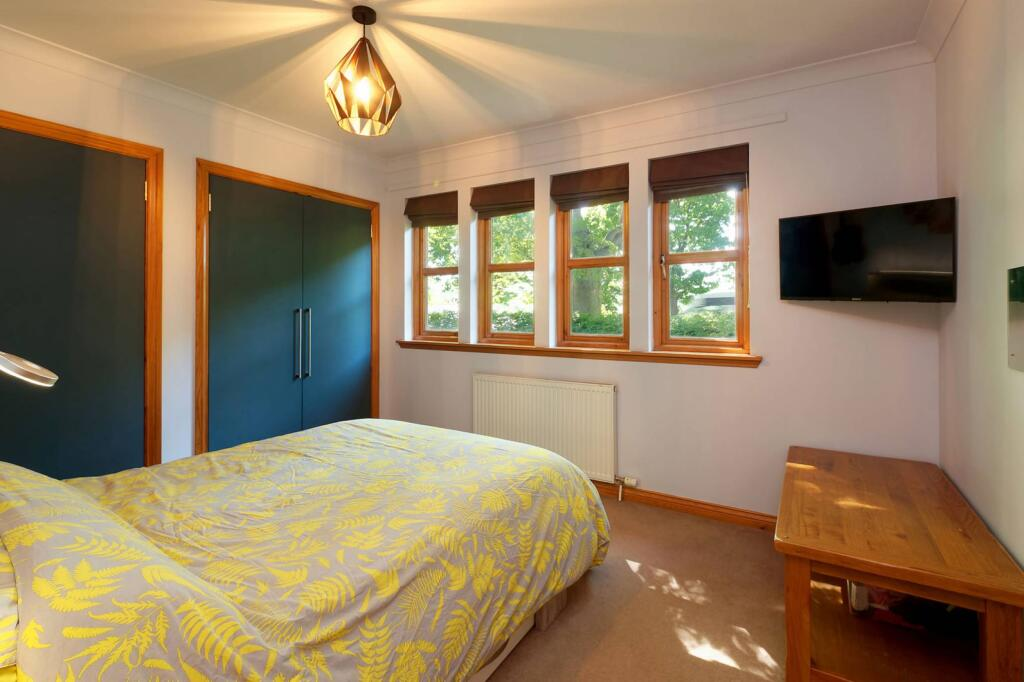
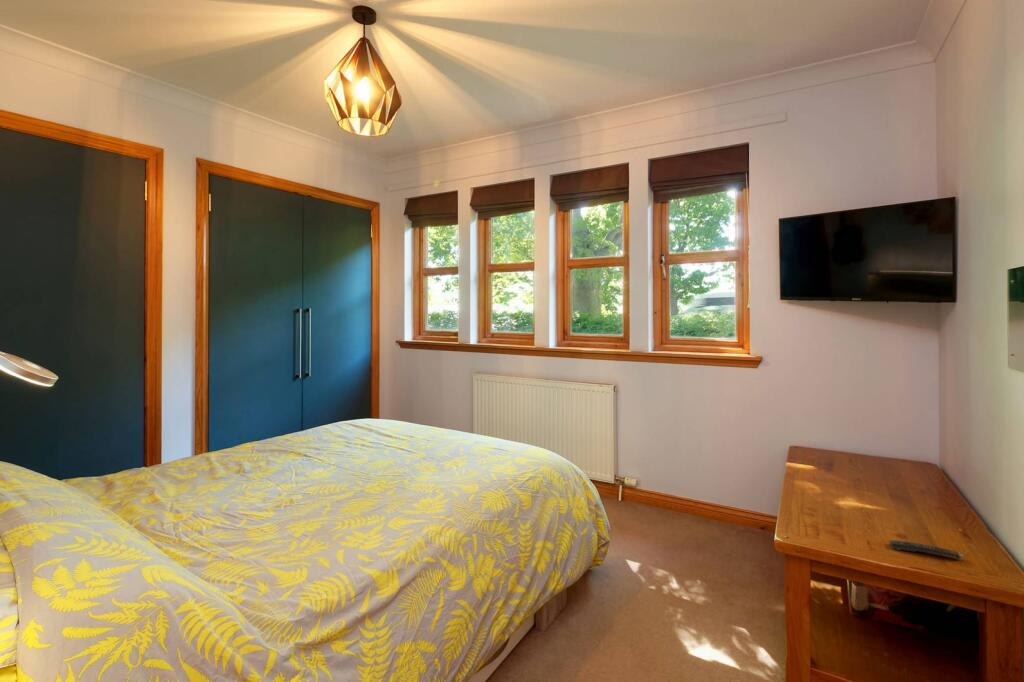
+ remote control [889,539,964,559]
